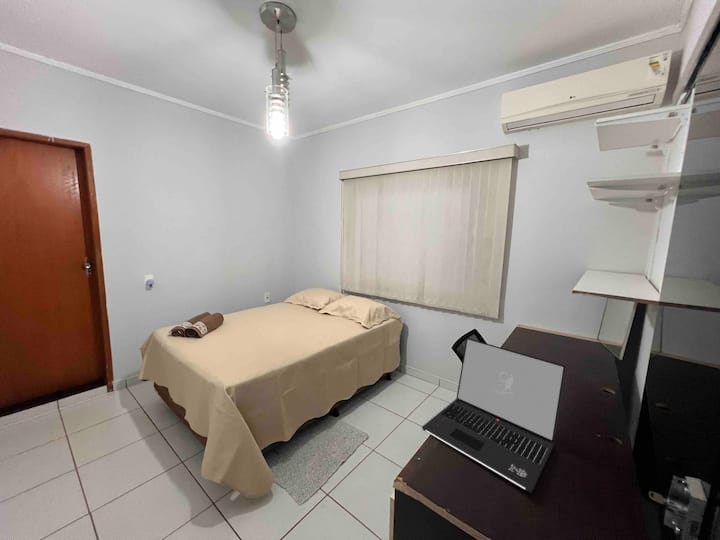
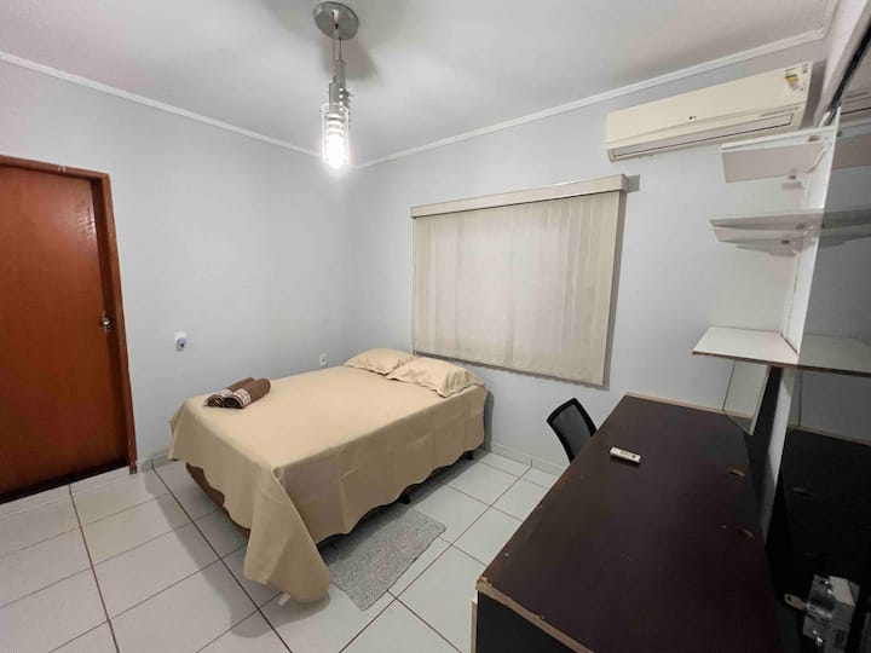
- laptop [421,337,567,494]
